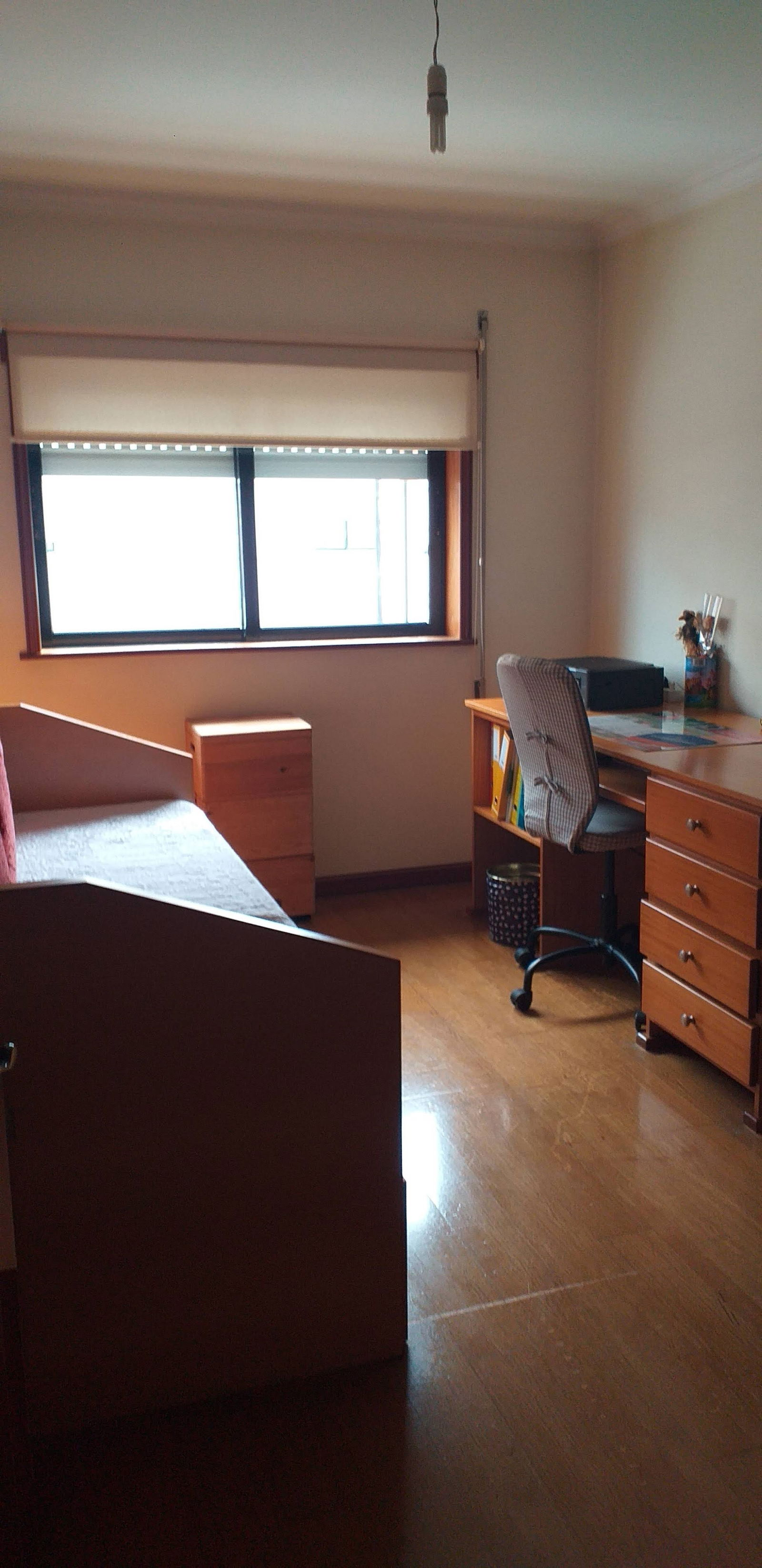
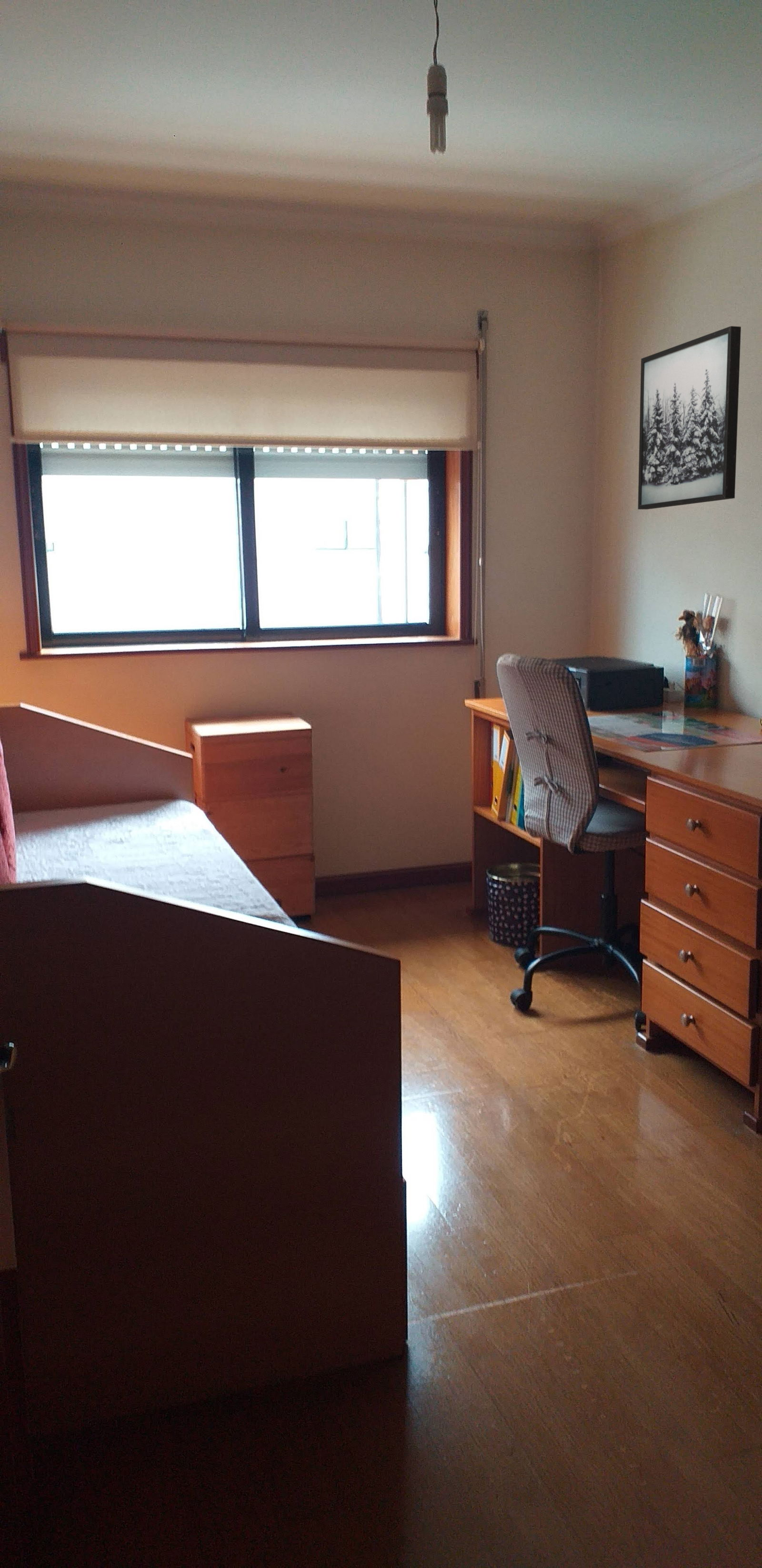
+ wall art [637,325,742,510]
